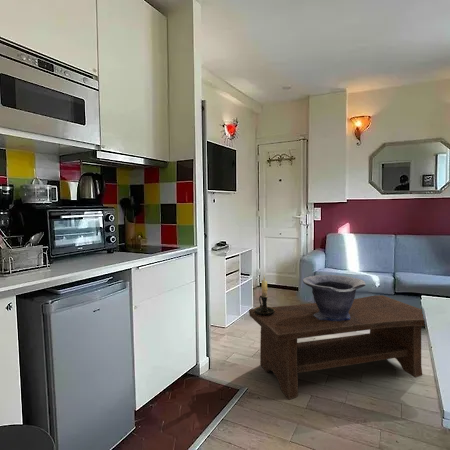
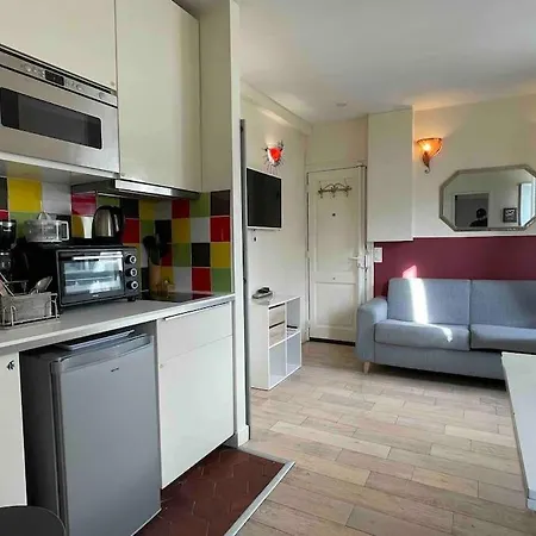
- decorative bowl [302,274,367,321]
- candle holder [253,274,275,316]
- coffee table [248,294,426,401]
